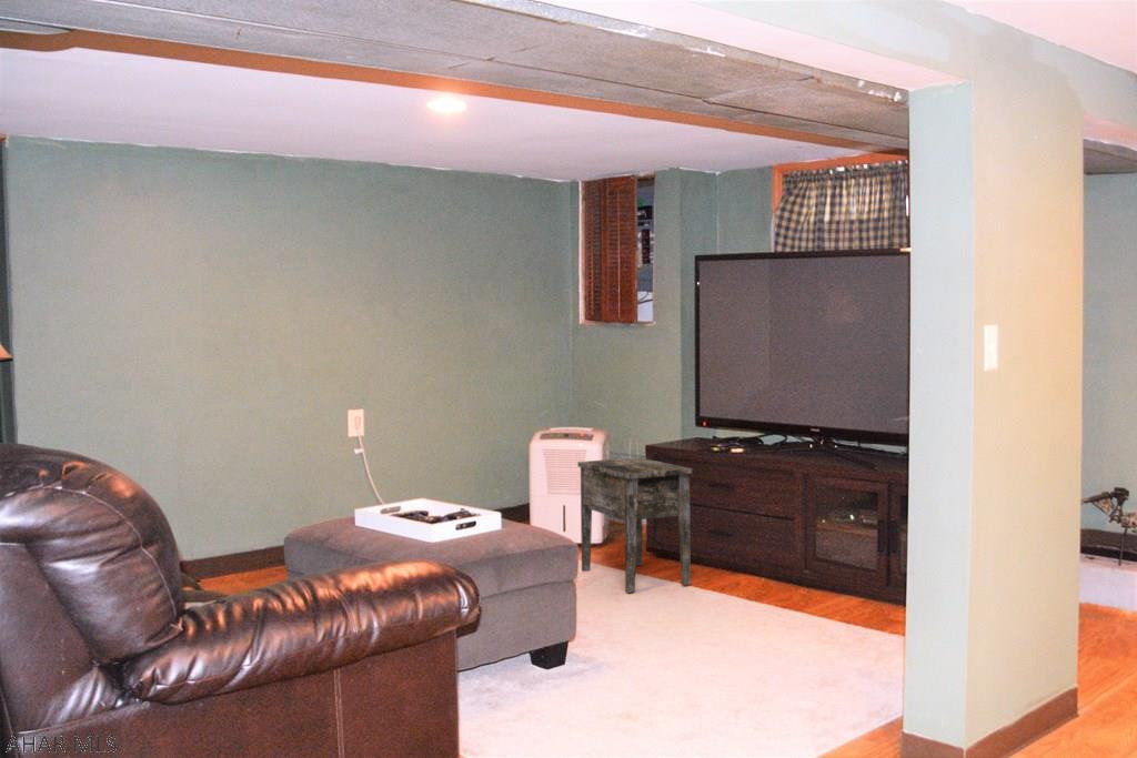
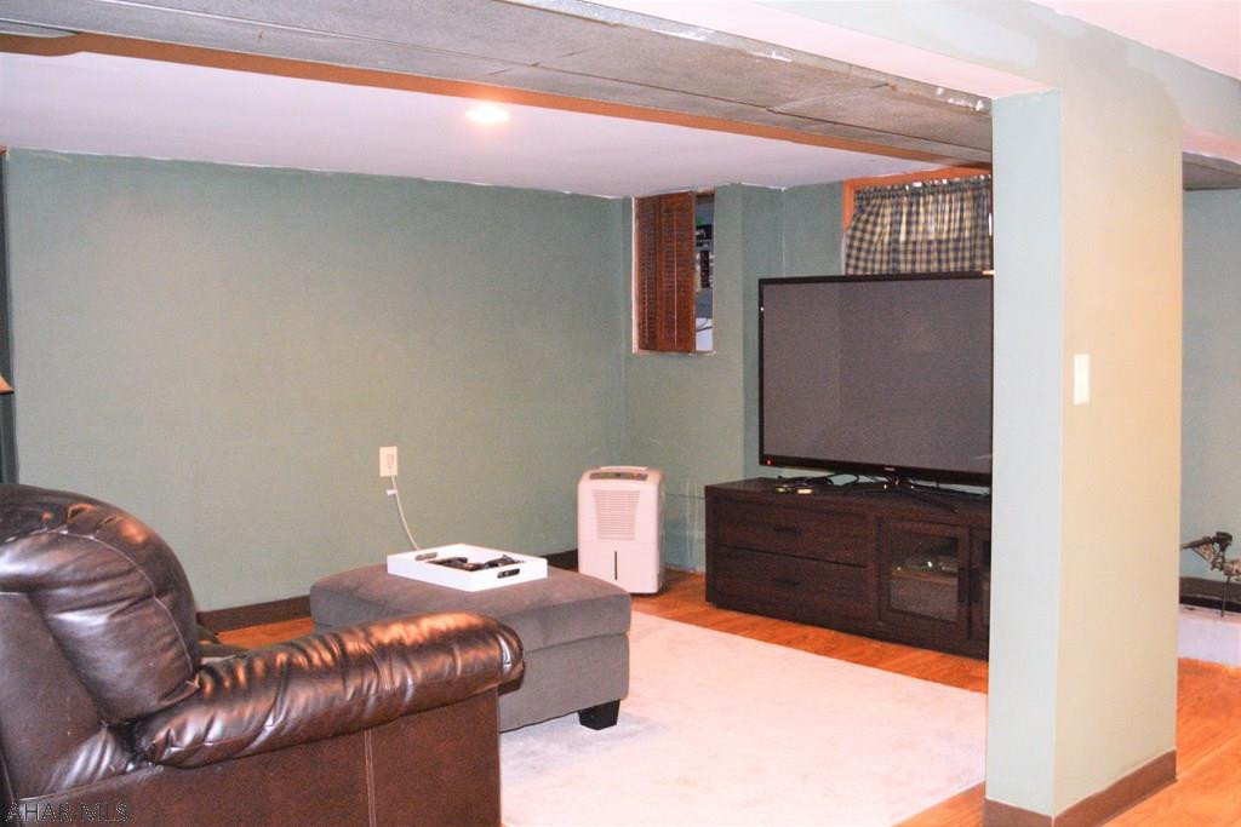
- side table [576,456,694,594]
